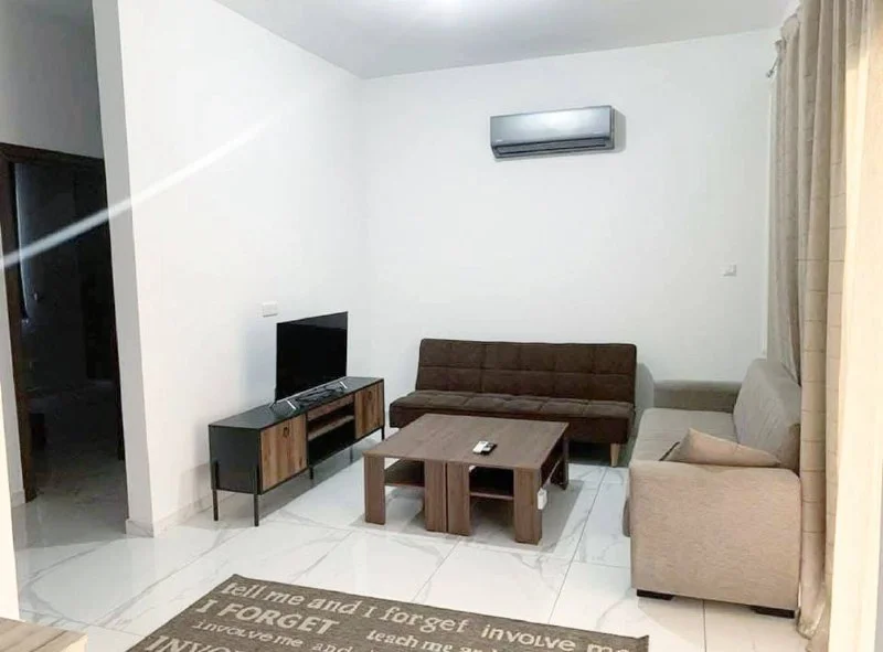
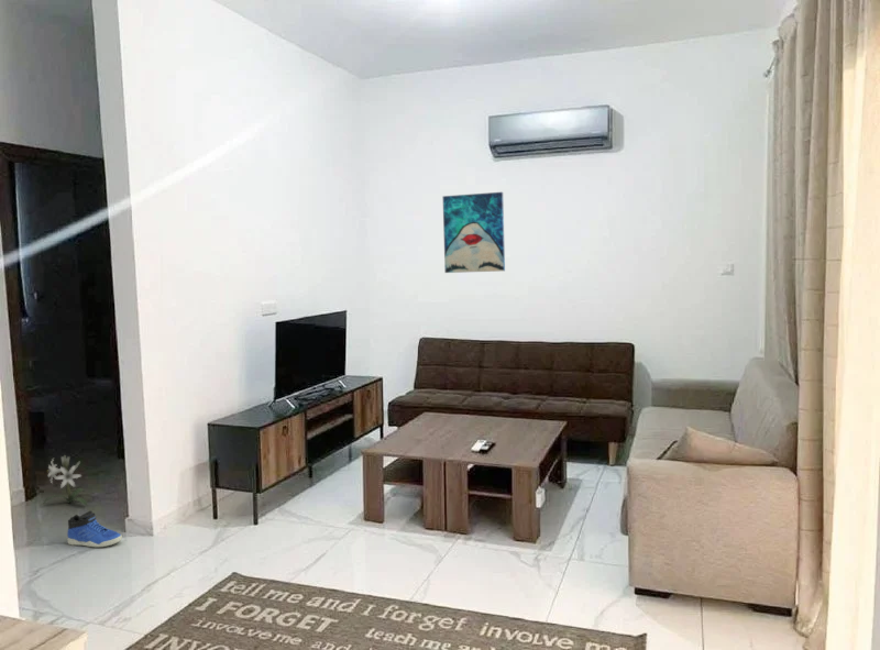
+ sneaker [66,509,123,548]
+ decorative plant [42,454,88,507]
+ wall art [442,191,506,274]
